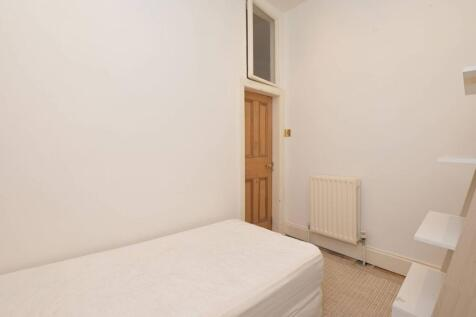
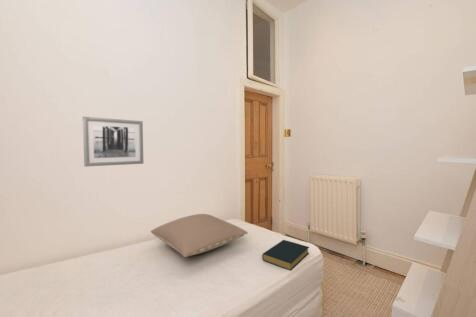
+ hardback book [261,239,310,272]
+ wall art [82,116,144,167]
+ pillow [150,213,248,258]
